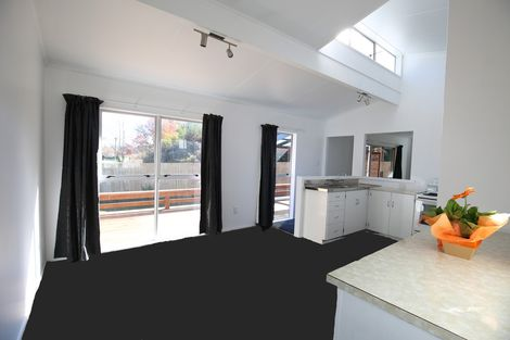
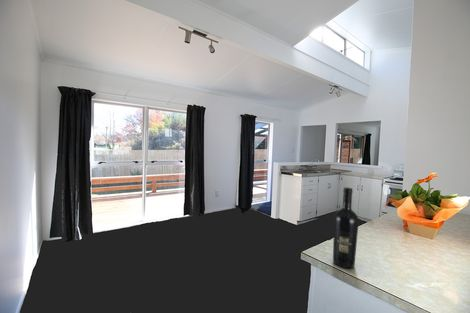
+ wine bottle [332,186,360,269]
